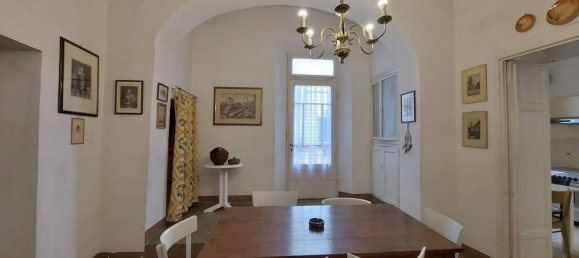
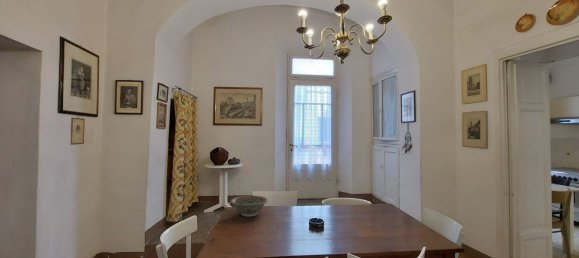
+ bowl [230,195,269,217]
